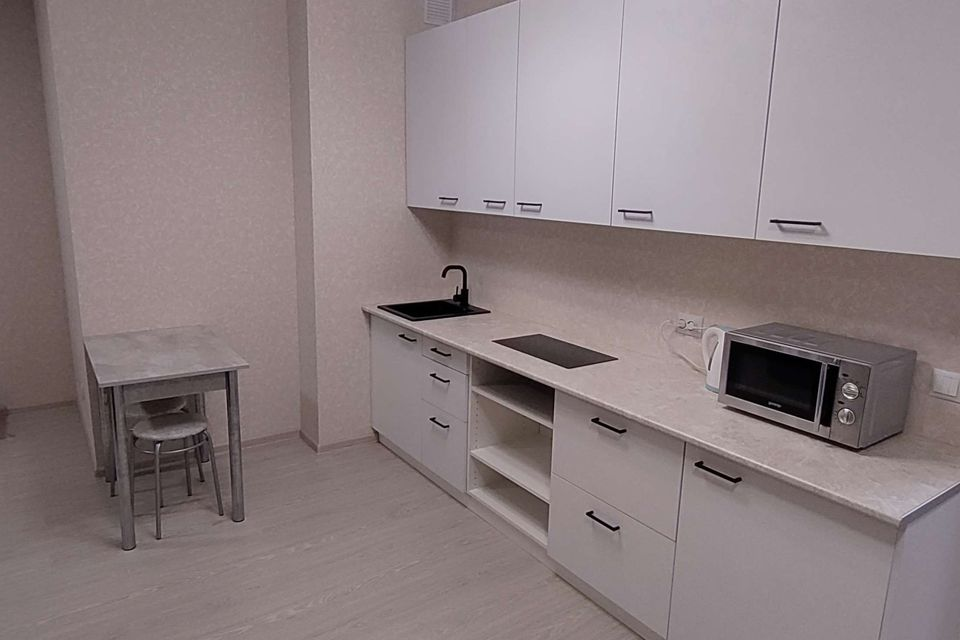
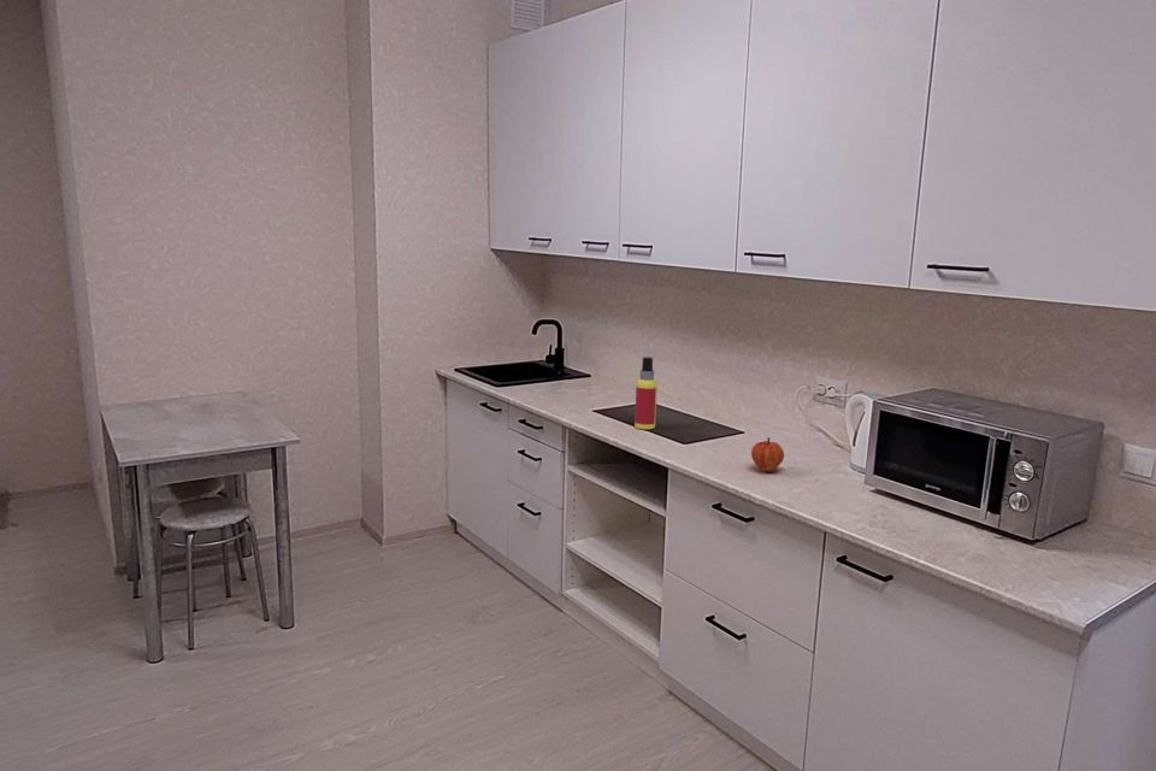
+ fruit [750,436,785,473]
+ spray bottle [633,355,659,430]
